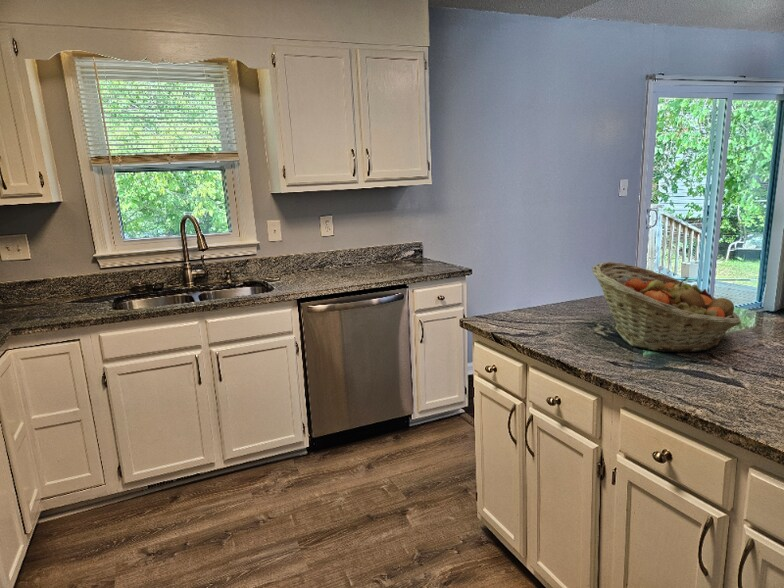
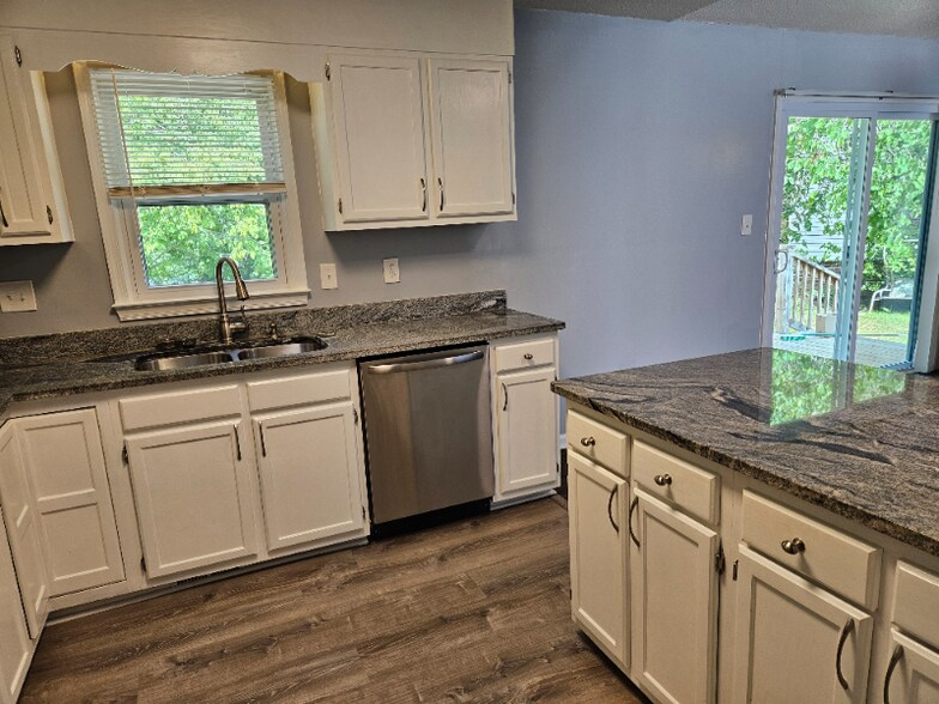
- fruit basket [591,261,742,353]
